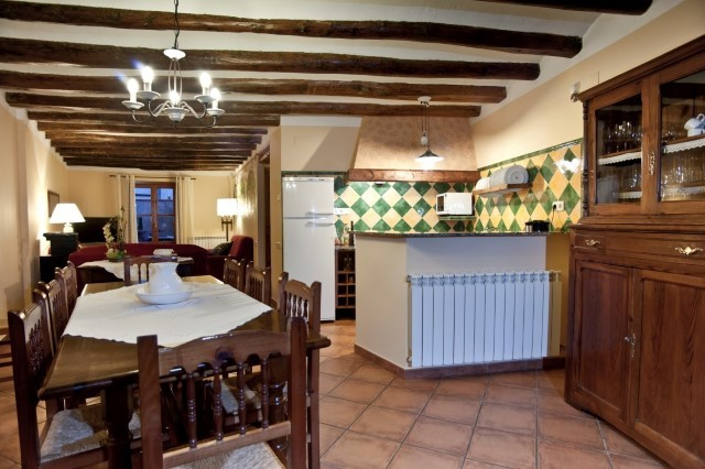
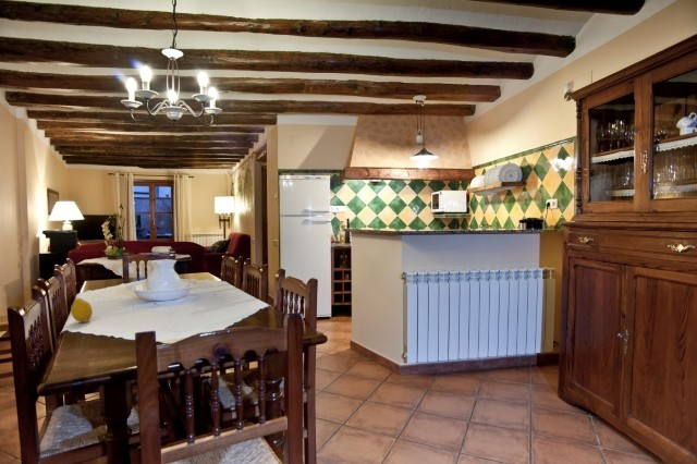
+ fruit [70,297,94,323]
